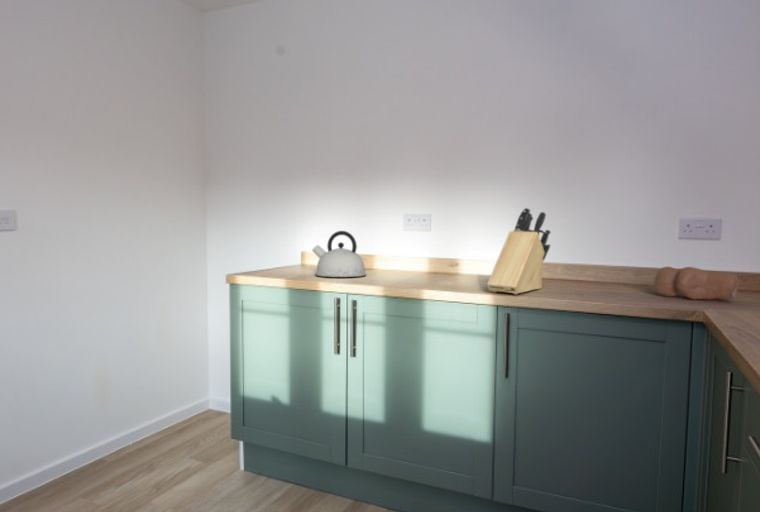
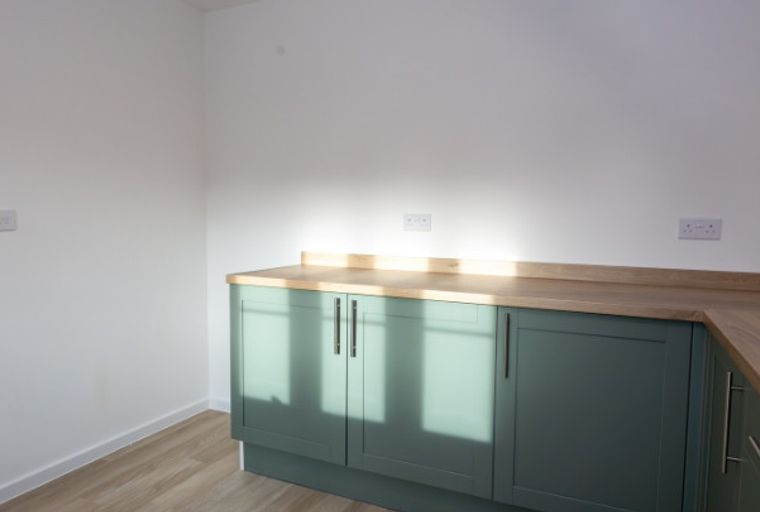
- bread loaf [653,266,740,300]
- knife block [486,207,552,295]
- kettle [311,230,367,278]
